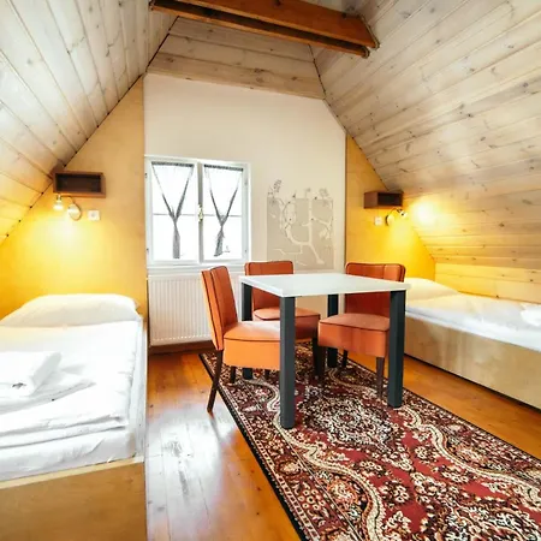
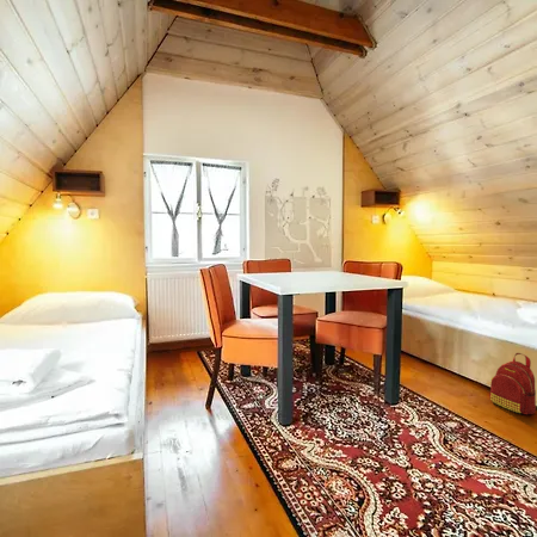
+ backpack [488,352,537,416]
